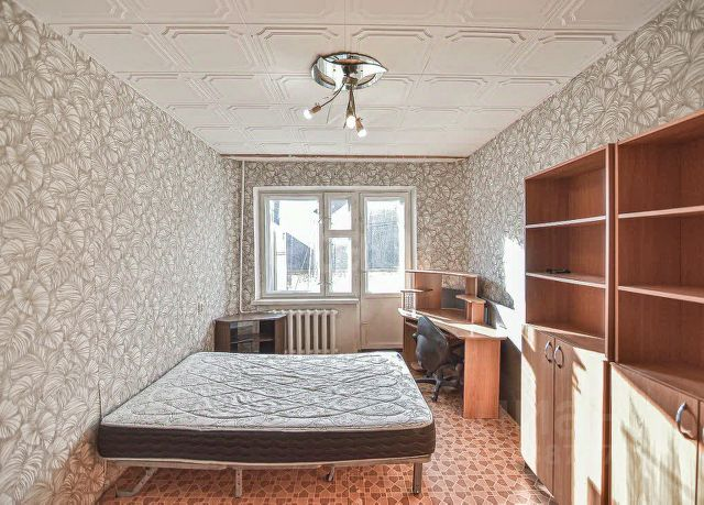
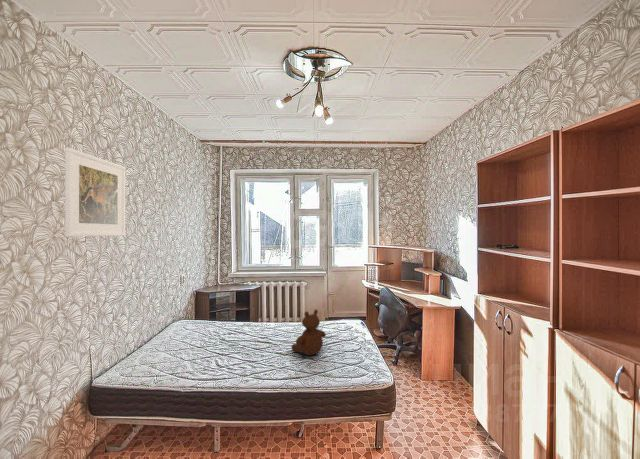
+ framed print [64,147,126,238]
+ teddy bear [290,309,327,356]
